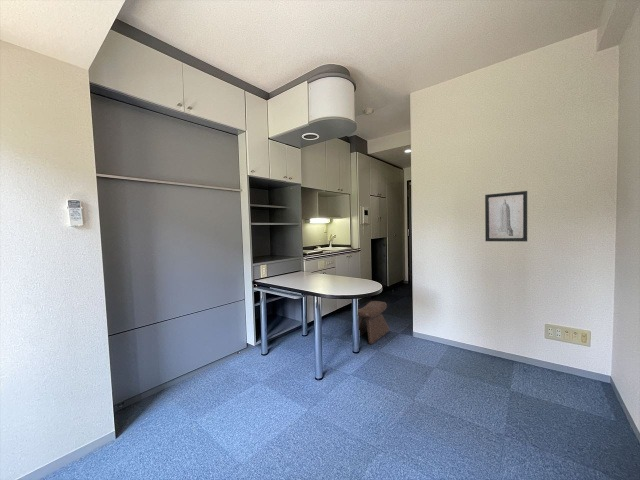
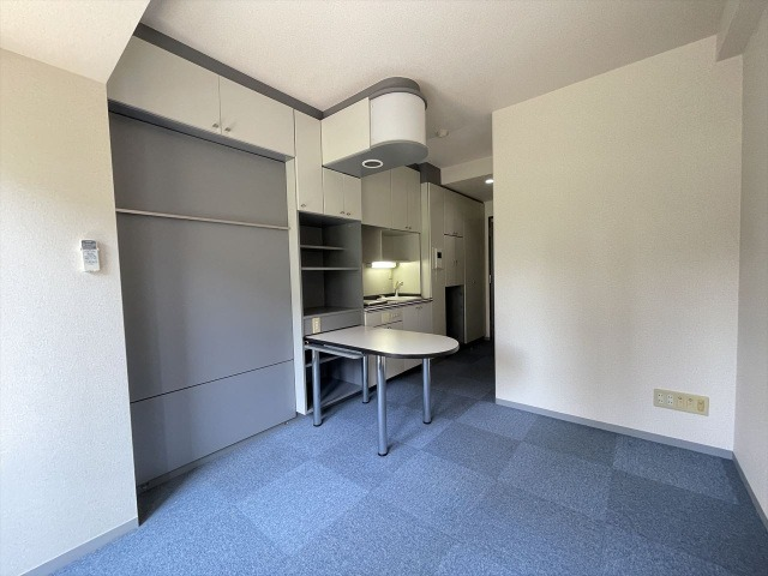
- wall art [484,190,528,242]
- stool [357,300,391,345]
